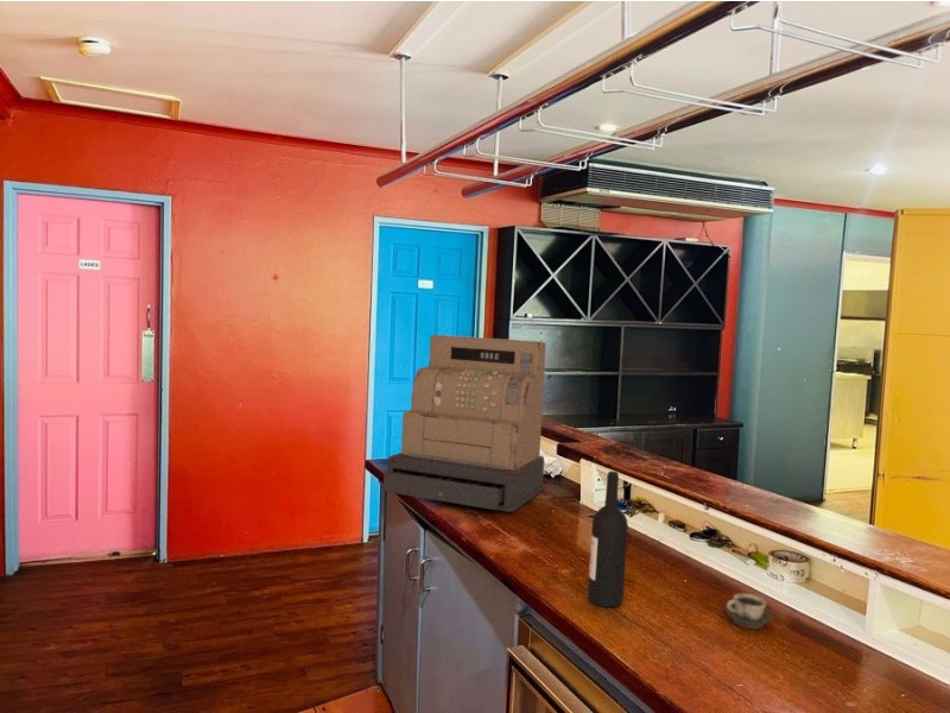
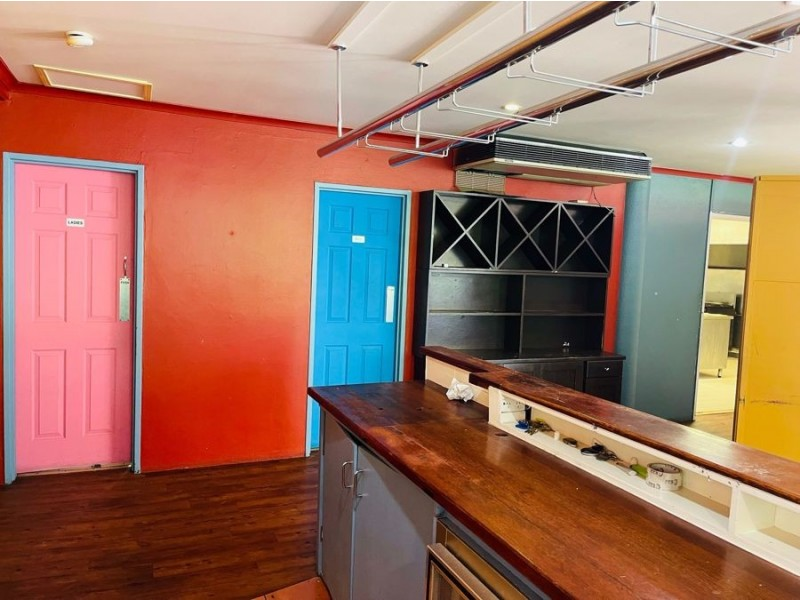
- cash register [382,334,547,513]
- wine bottle [587,471,629,608]
- cup [723,592,774,630]
